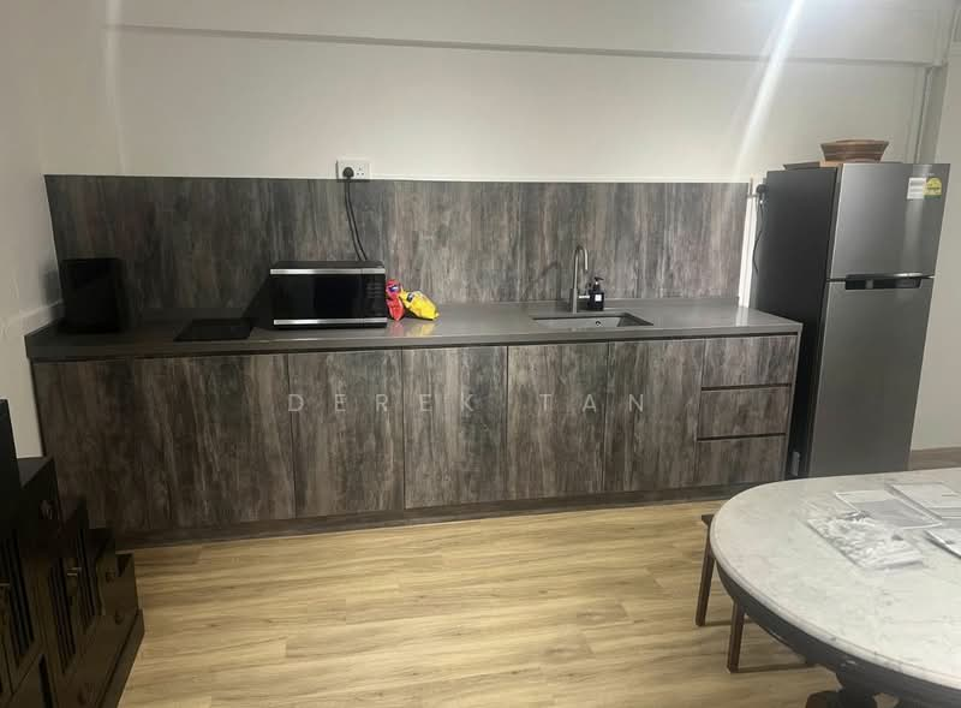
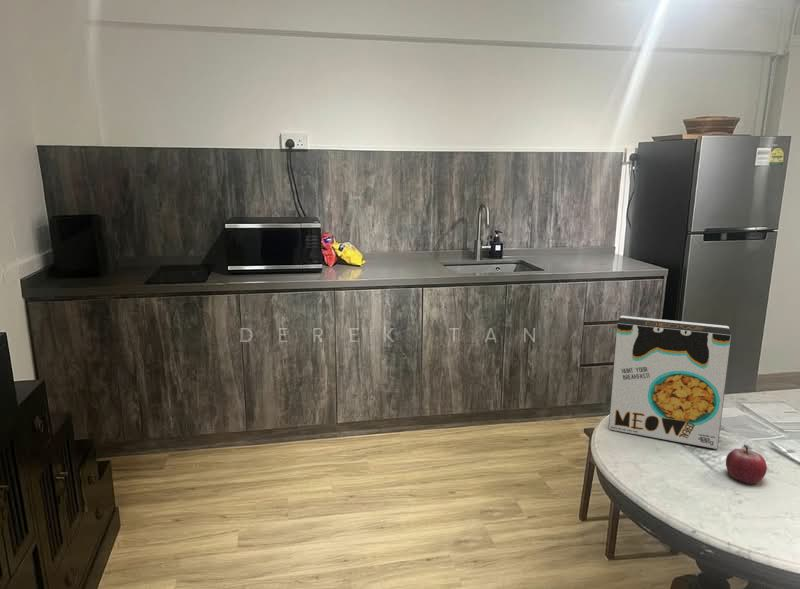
+ fruit [725,444,768,485]
+ cereal box [608,315,732,450]
